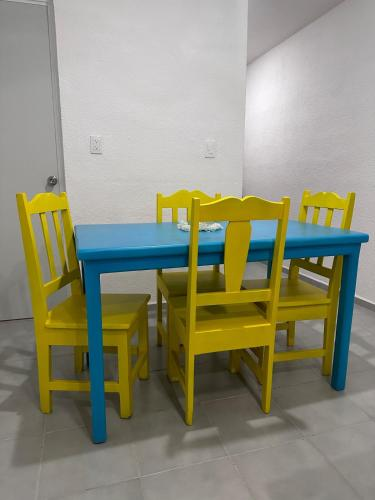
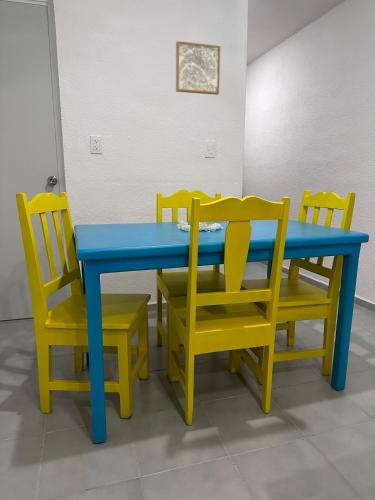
+ wall art [175,40,221,96]
